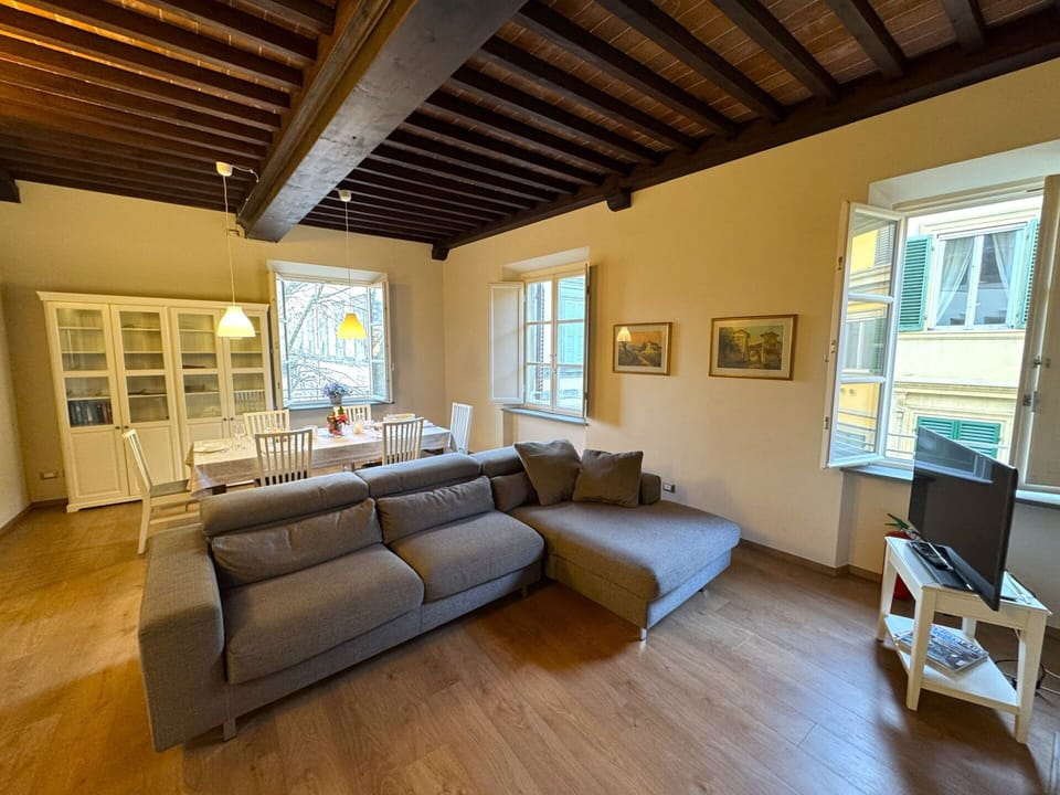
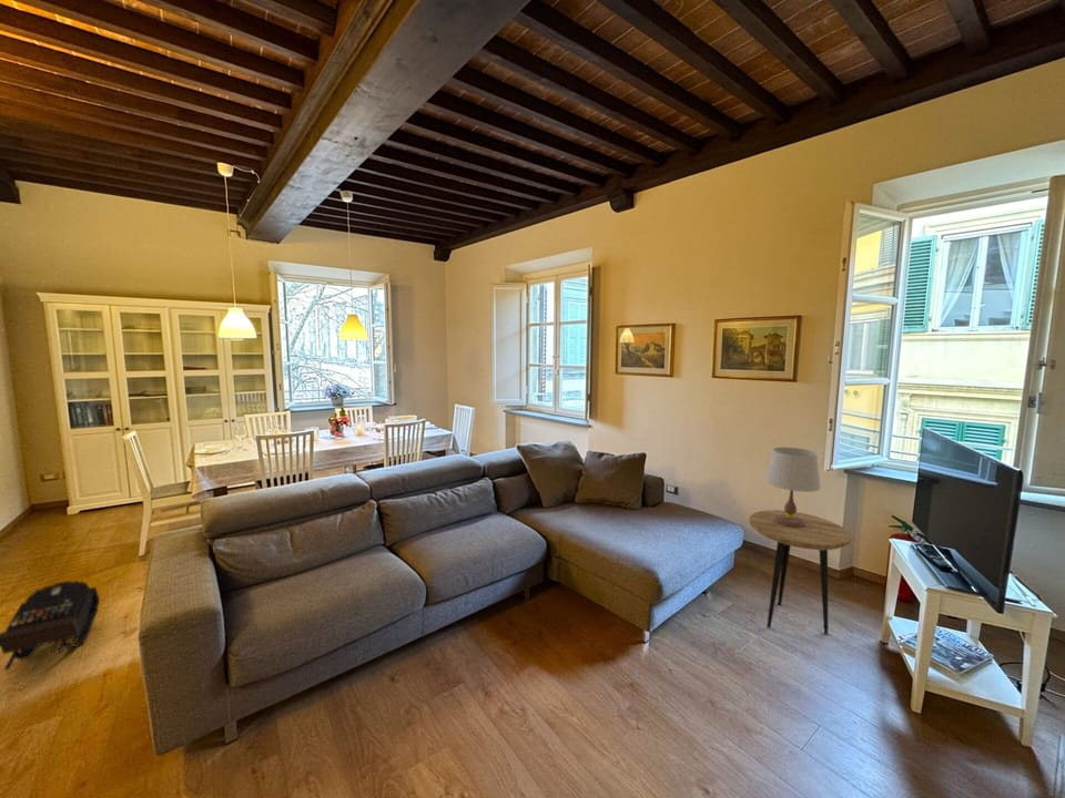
+ side table [748,509,852,635]
+ backpack [0,580,101,672]
+ table lamp [764,447,822,528]
